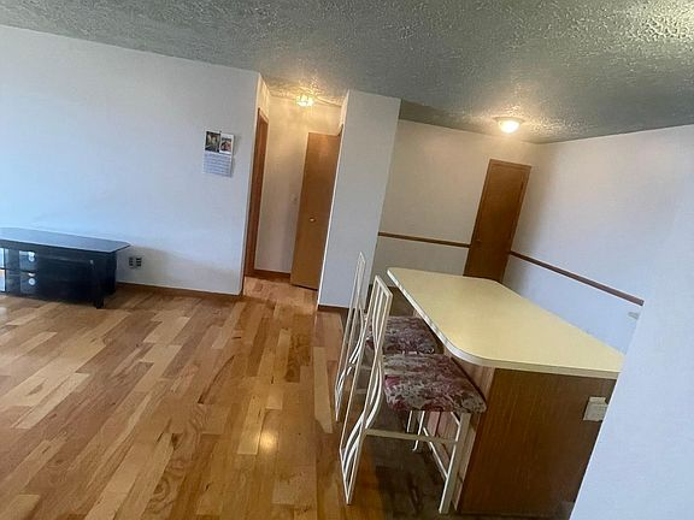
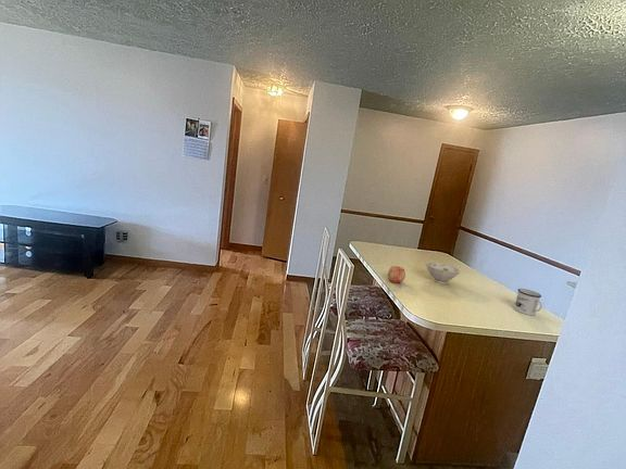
+ mug [513,288,543,317]
+ bowl [425,261,462,284]
+ apple [387,265,406,284]
